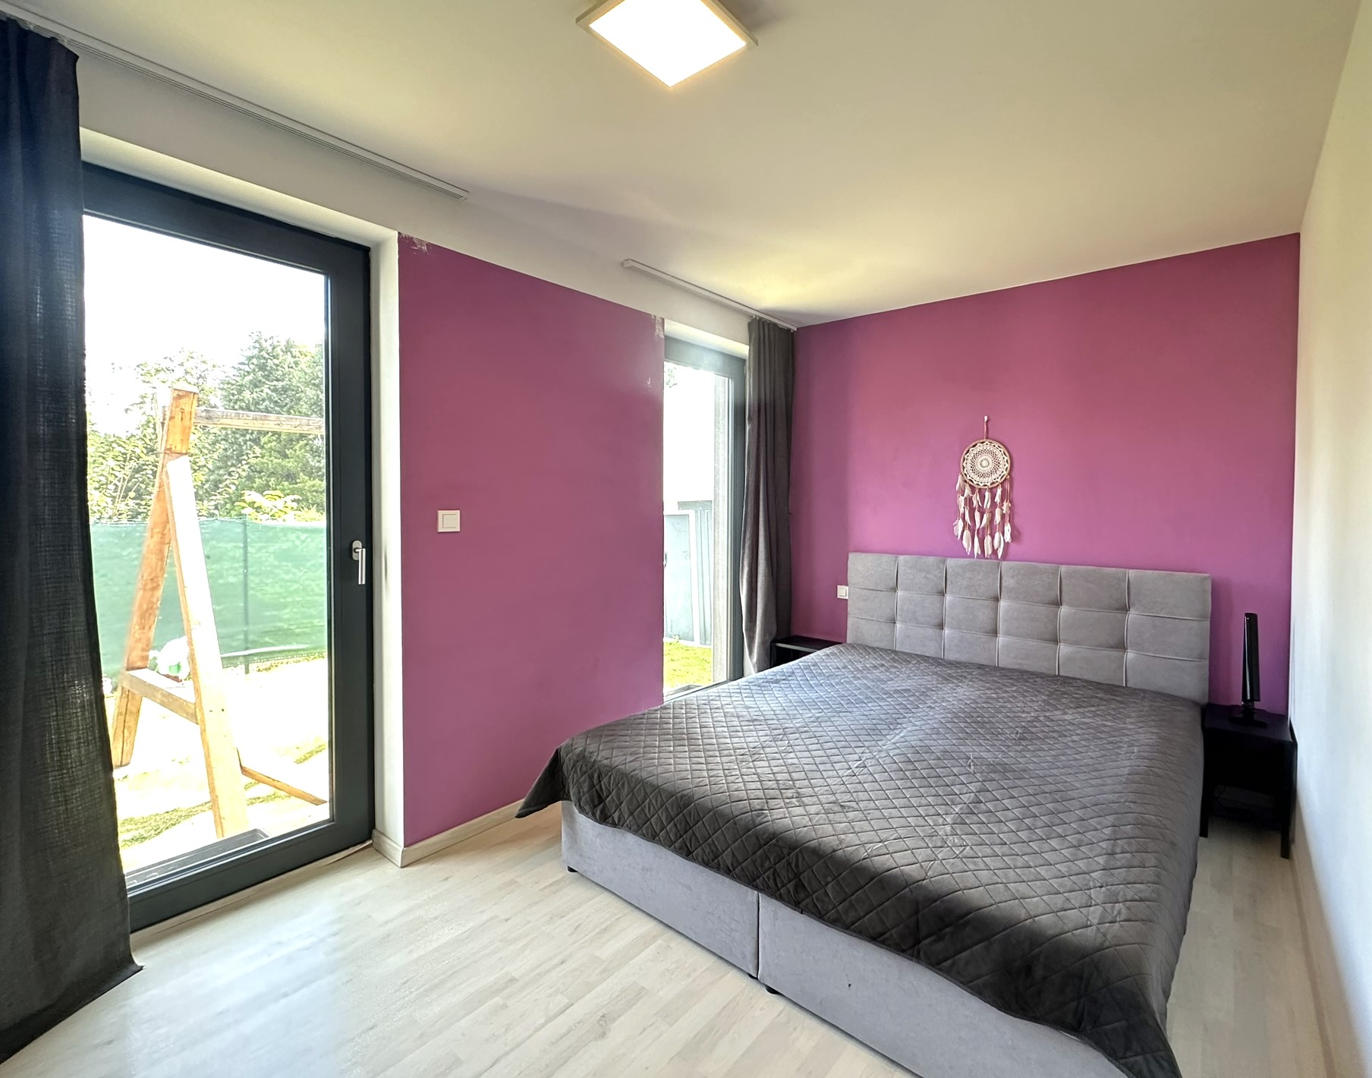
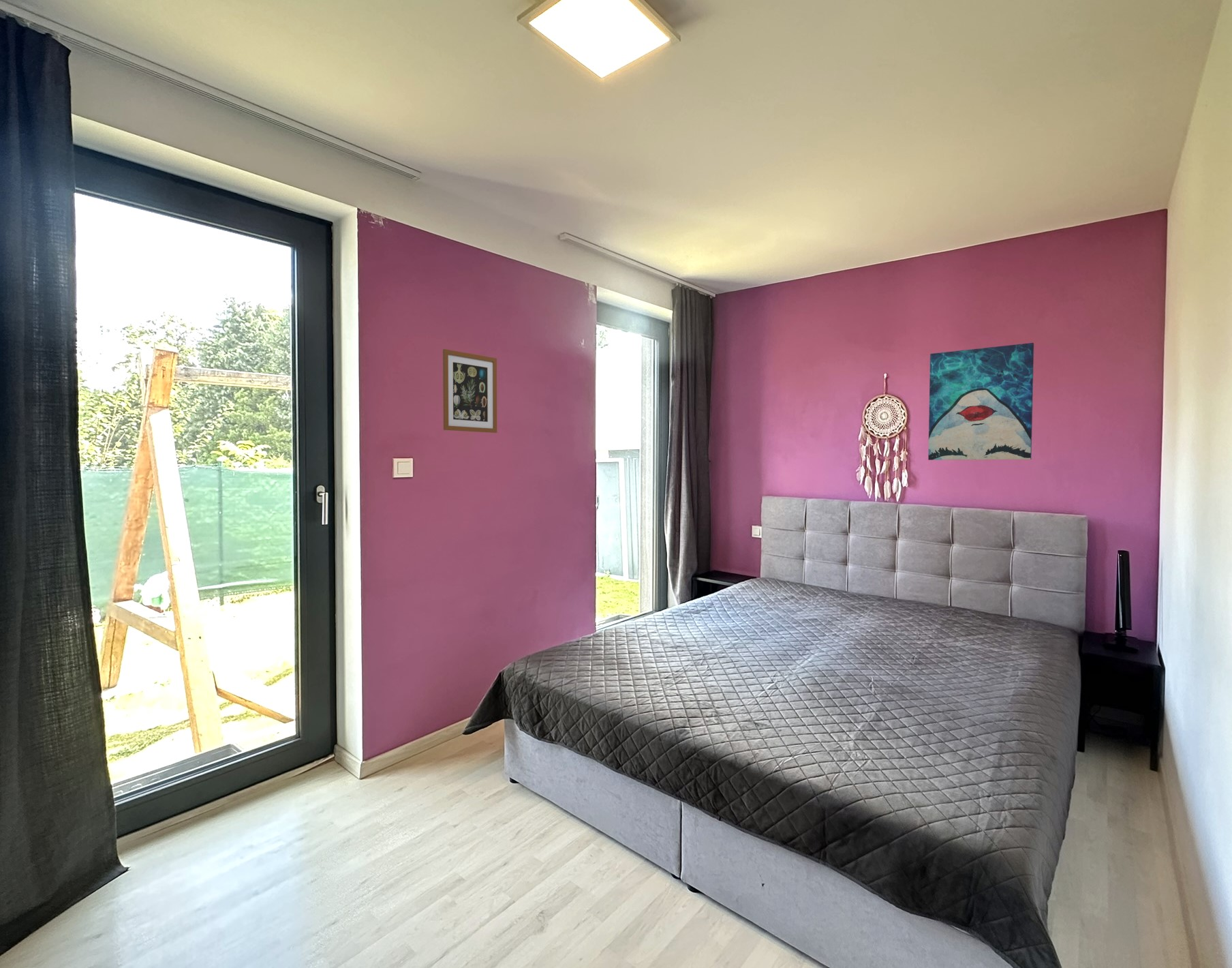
+ wall art [927,342,1034,461]
+ wall art [442,348,497,434]
